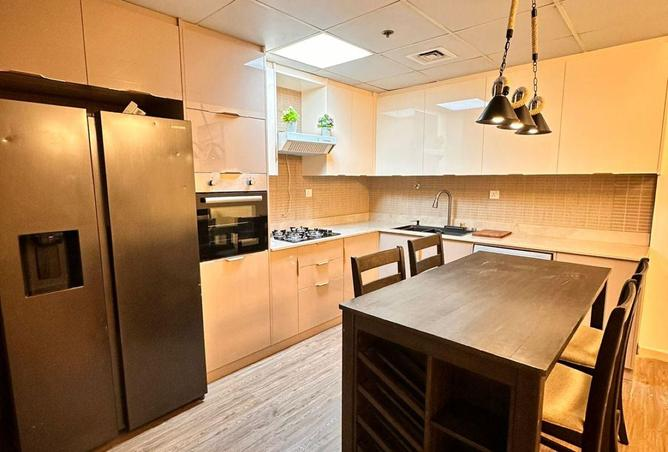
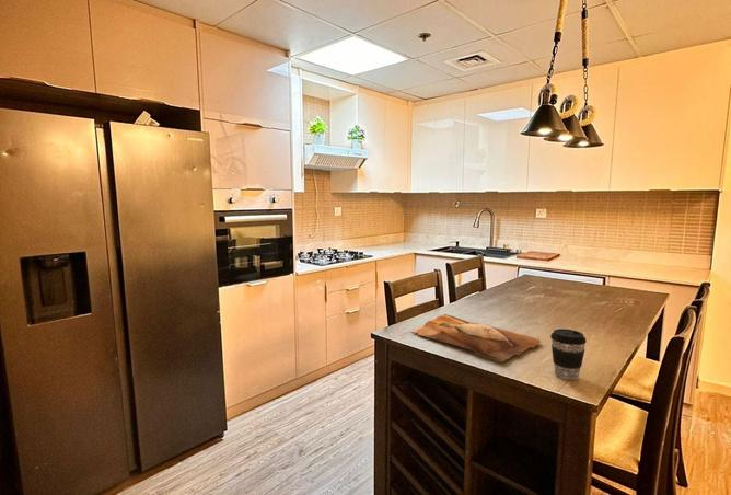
+ coffee cup [549,327,588,381]
+ cutting board [411,313,542,362]
